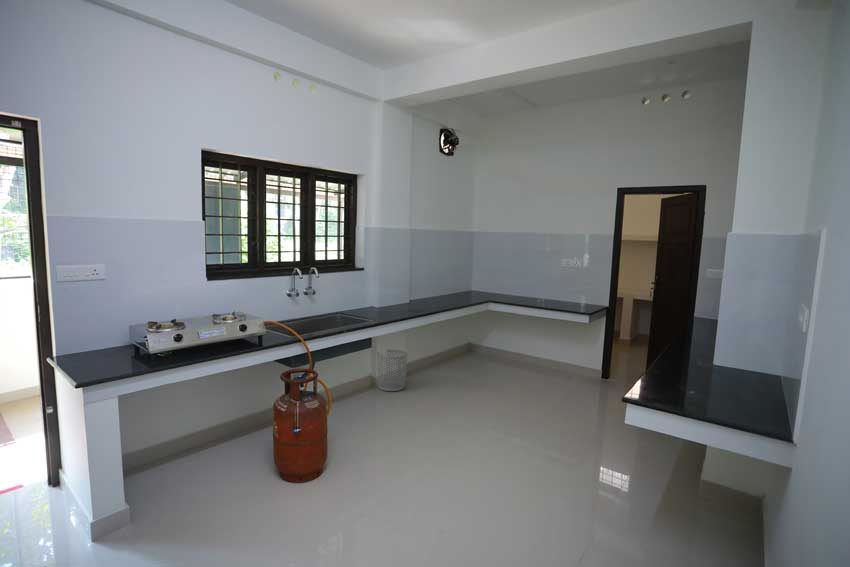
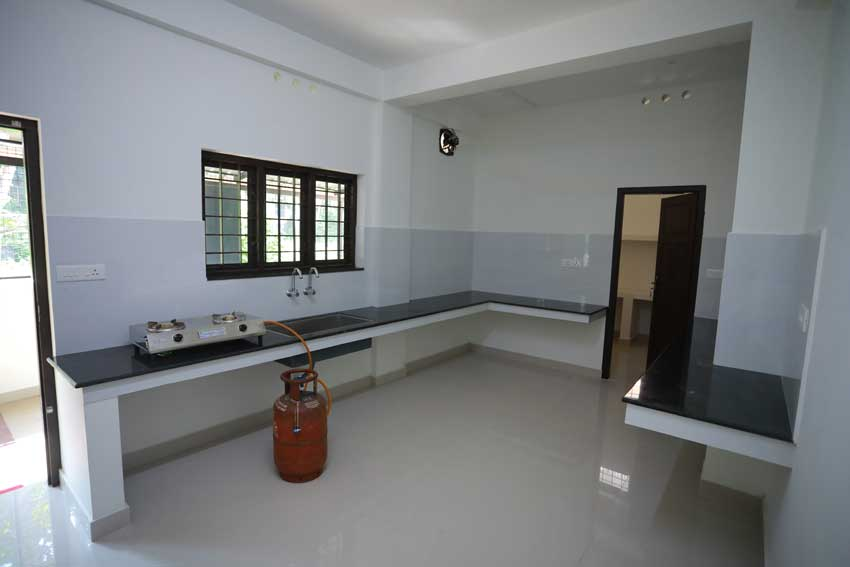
- waste bin [376,349,408,392]
